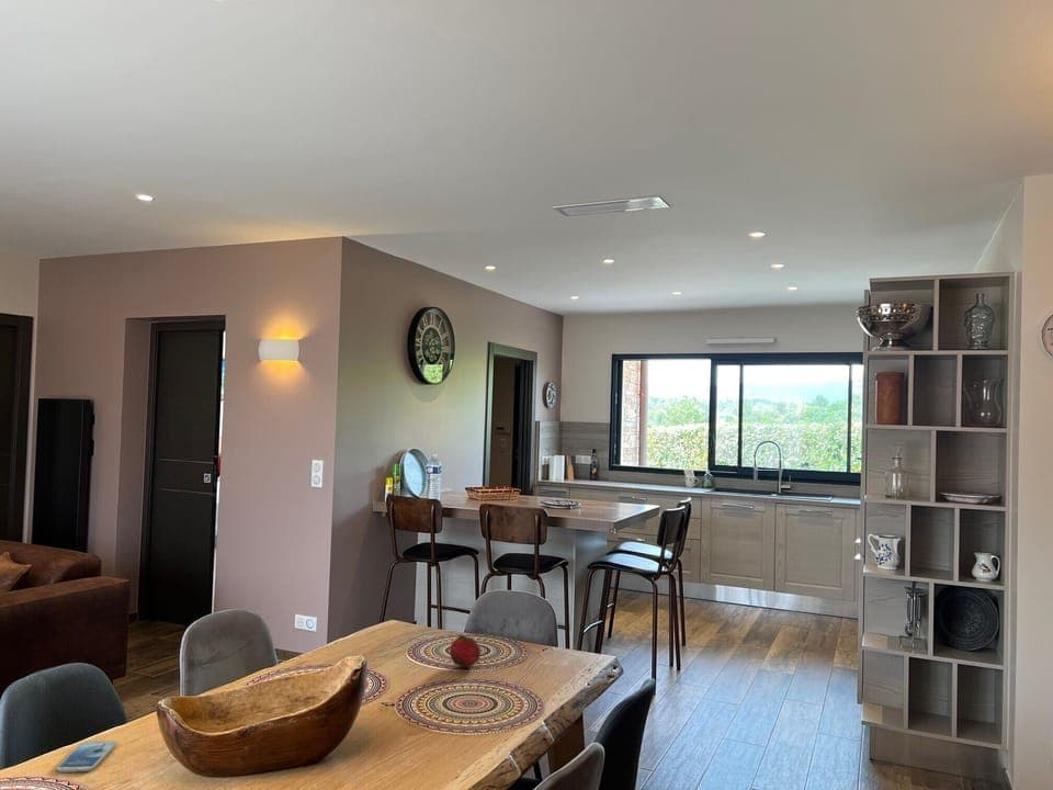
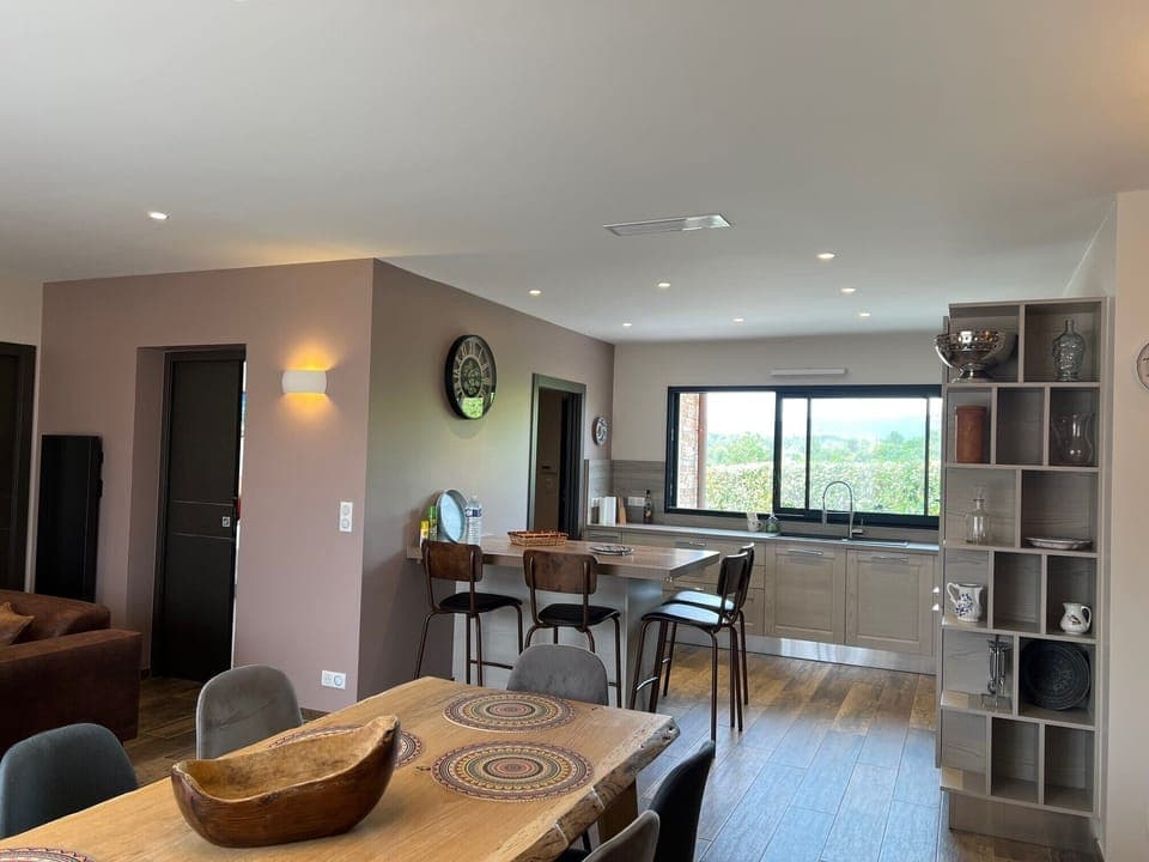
- smartphone [55,740,117,774]
- fruit [449,634,482,668]
